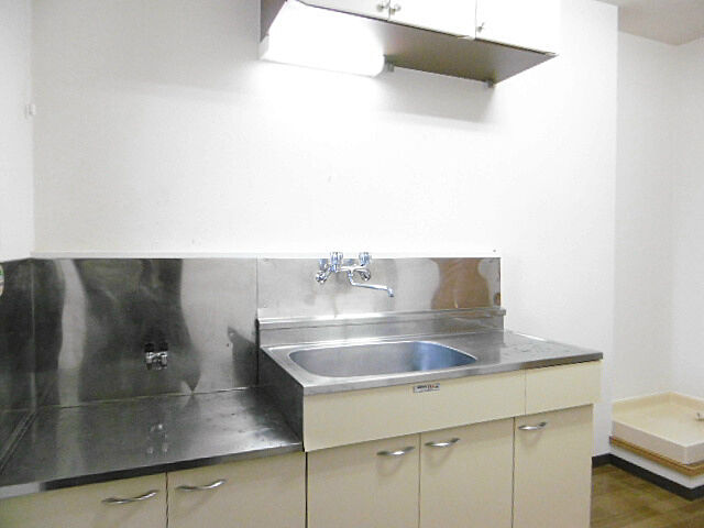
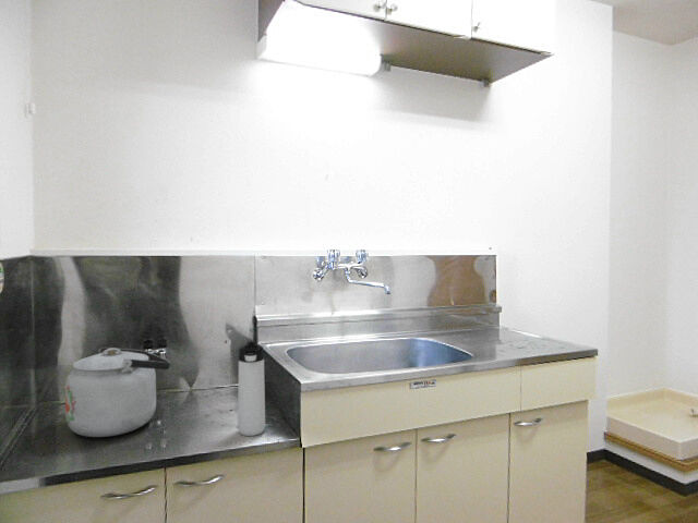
+ thermos bottle [237,341,266,437]
+ kettle [64,346,171,438]
